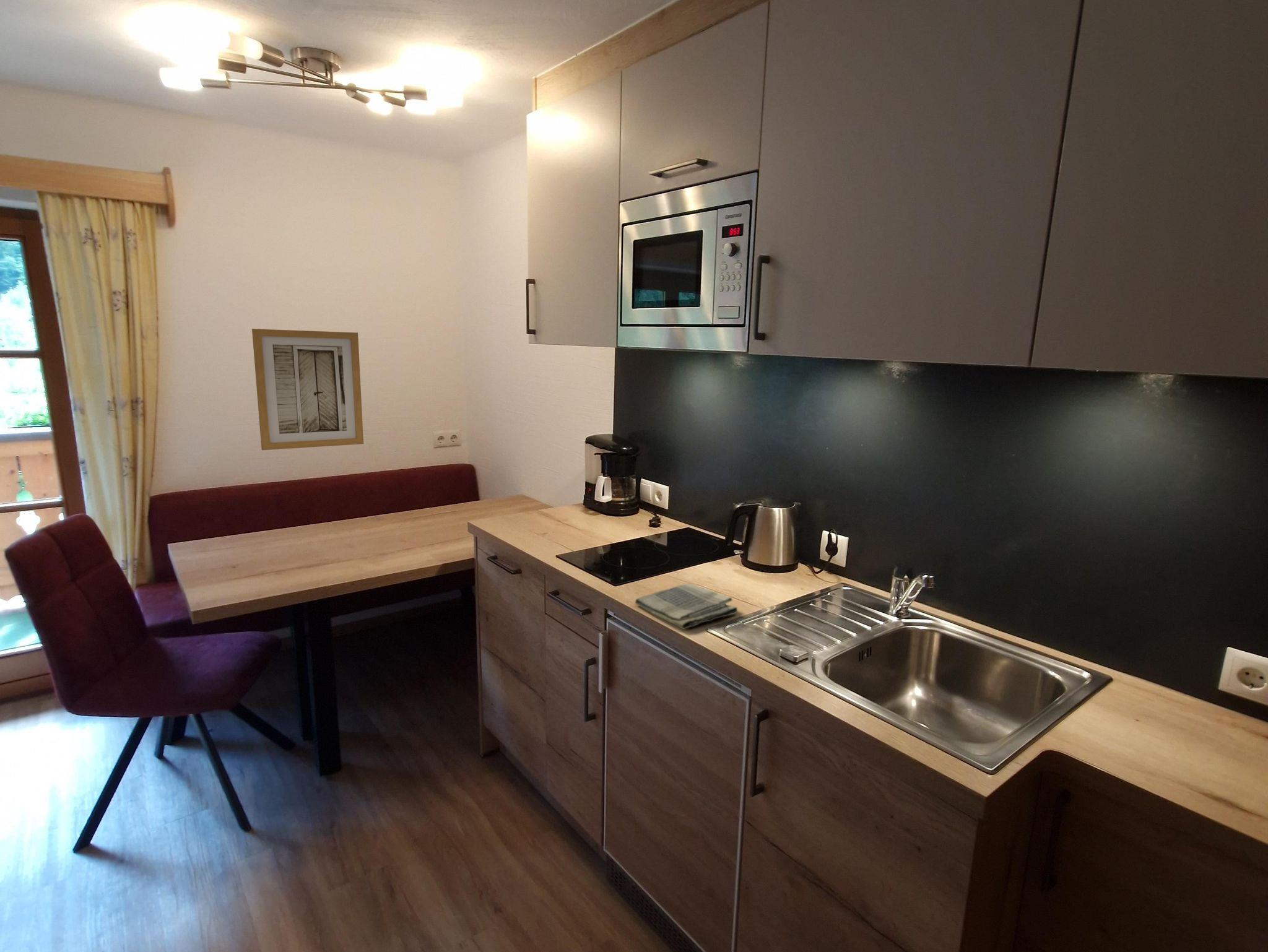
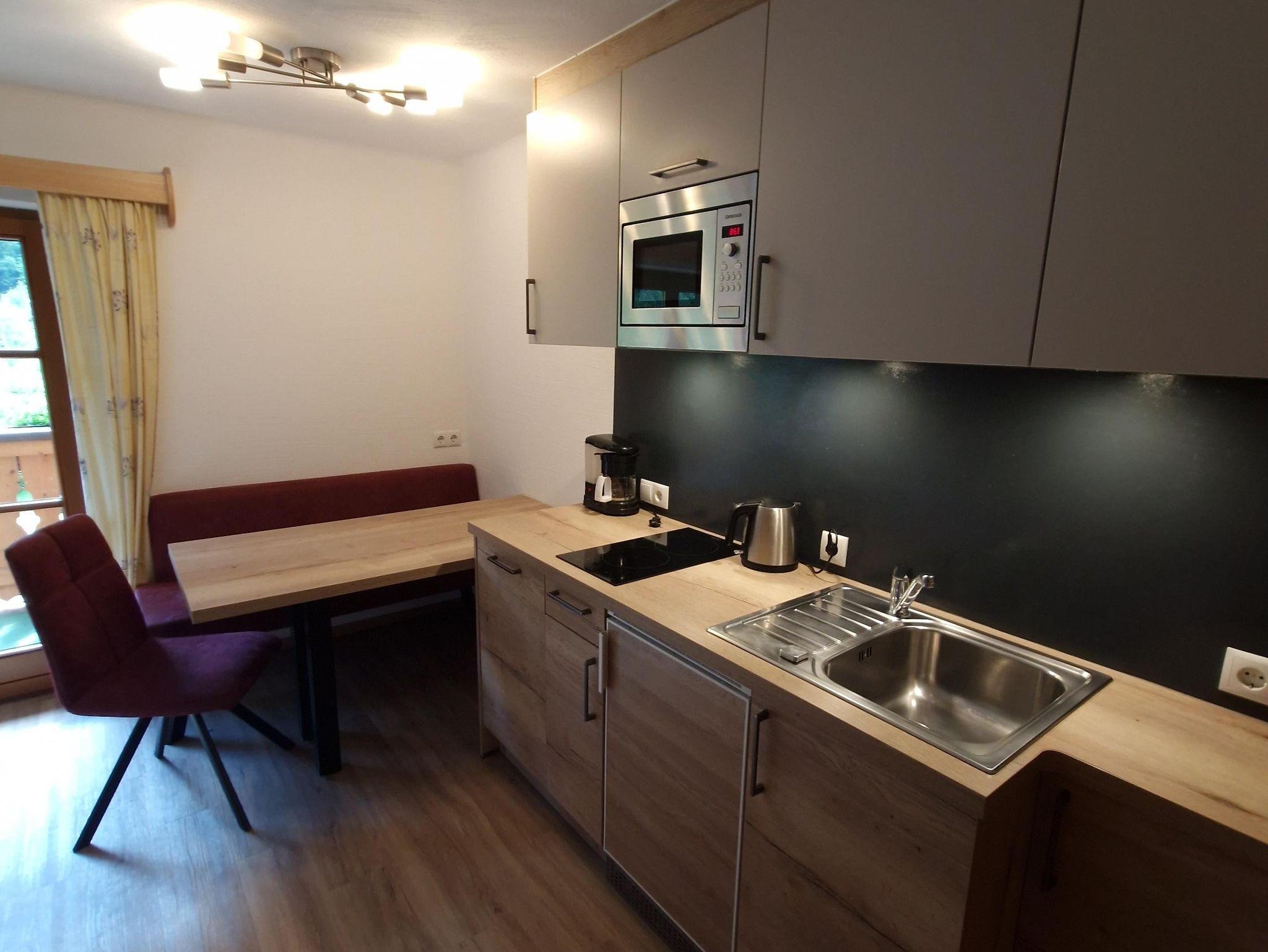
- dish towel [635,583,738,630]
- wall art [251,328,364,451]
